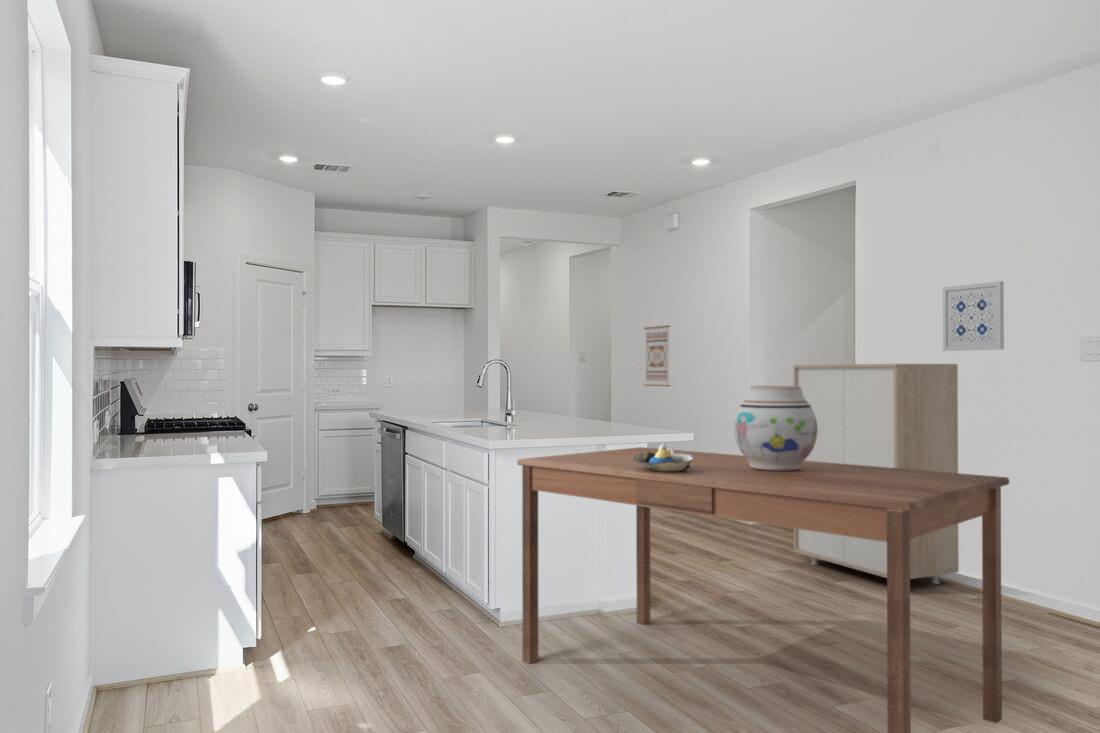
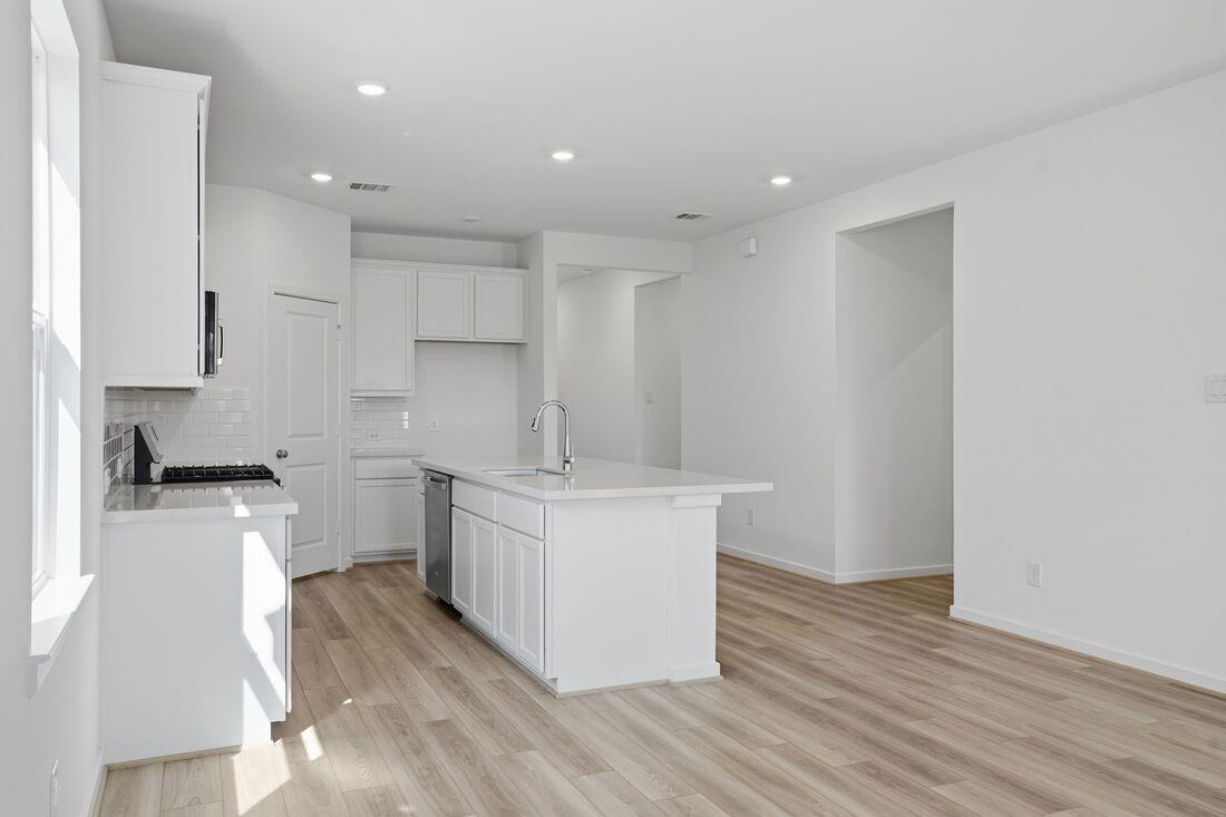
- wall art [942,280,1005,352]
- storage cabinet [792,363,960,585]
- dining table [516,446,1010,733]
- wall art [643,324,671,387]
- vase [733,385,818,471]
- decorative bowl [633,442,694,472]
